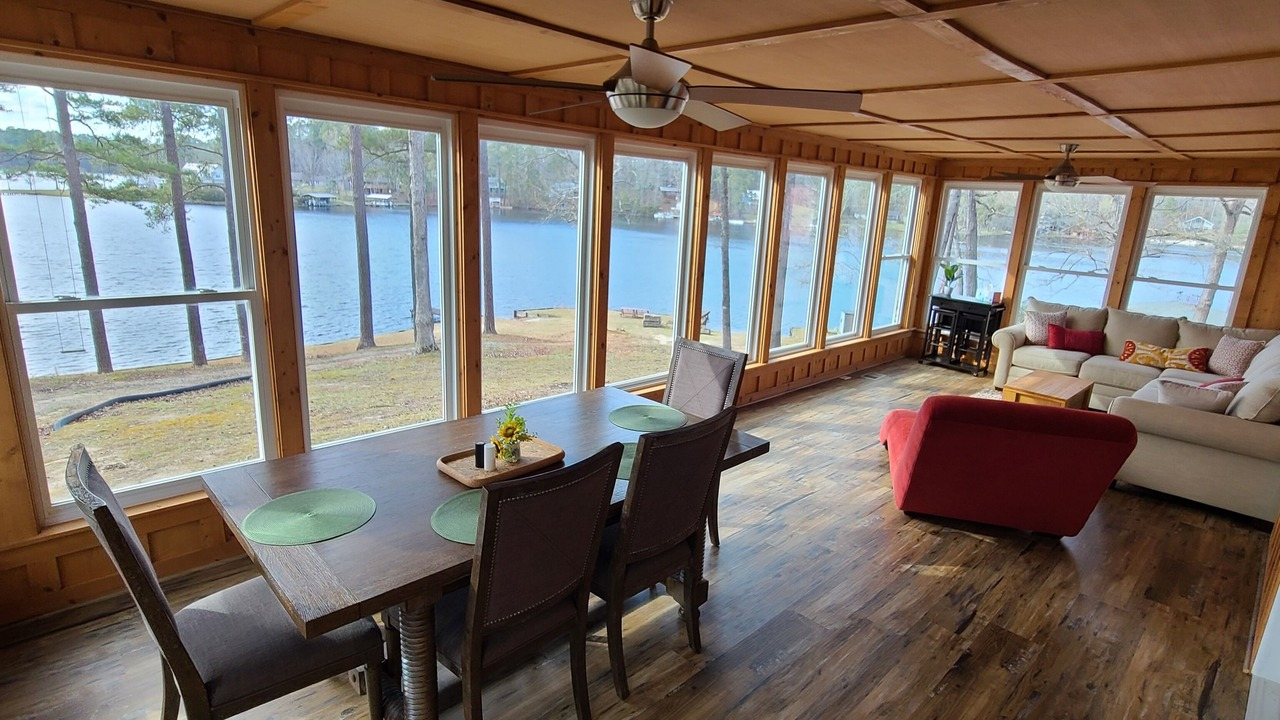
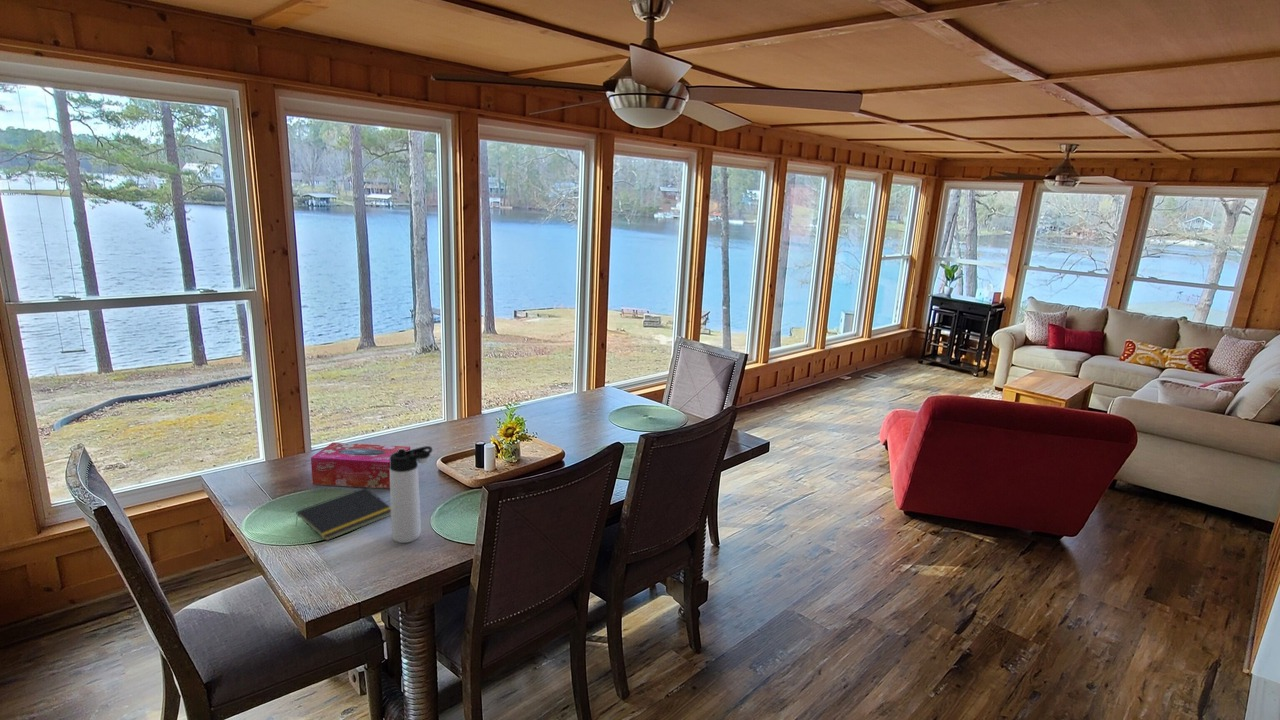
+ notepad [295,487,391,542]
+ tissue box [310,442,411,490]
+ thermos bottle [389,445,434,544]
